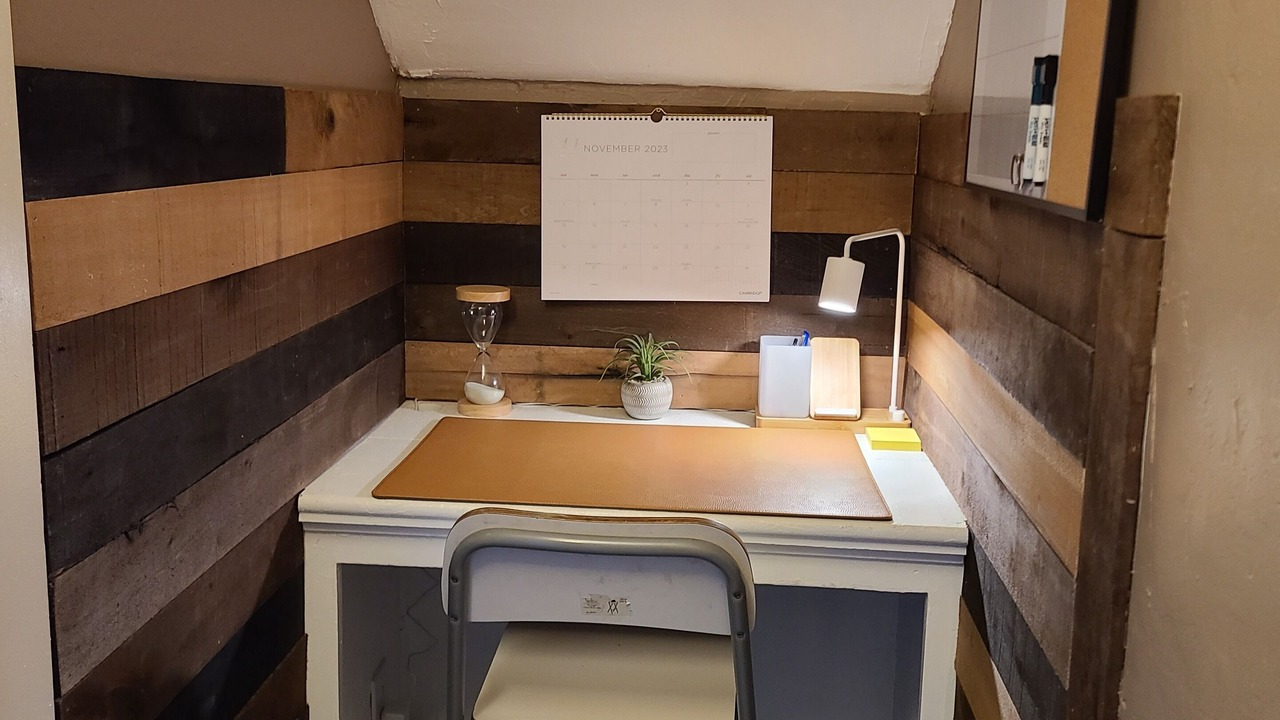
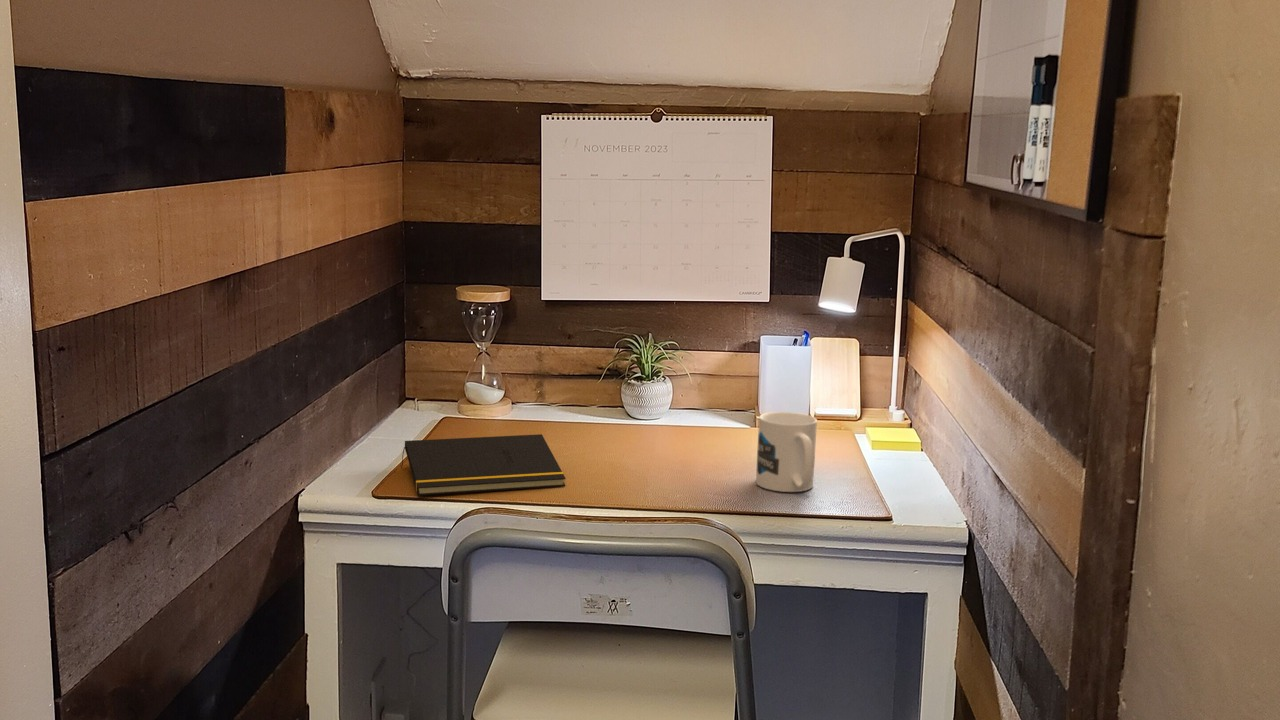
+ mug [755,411,818,493]
+ notepad [400,433,566,496]
